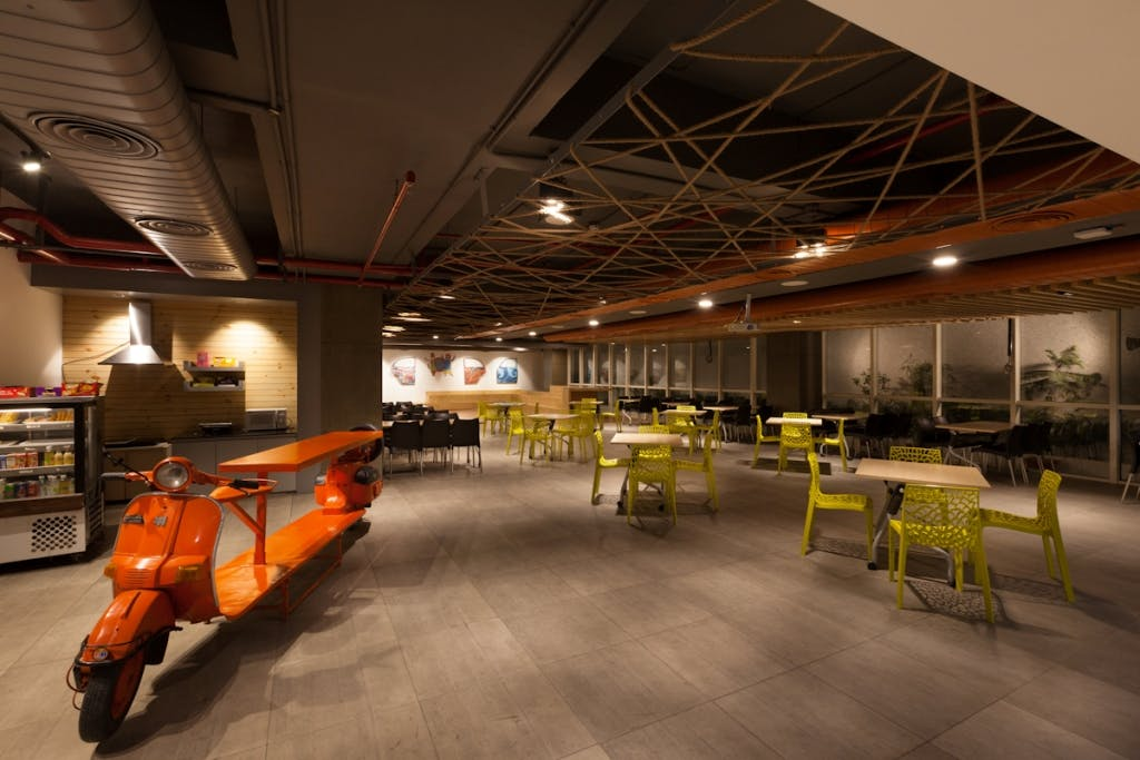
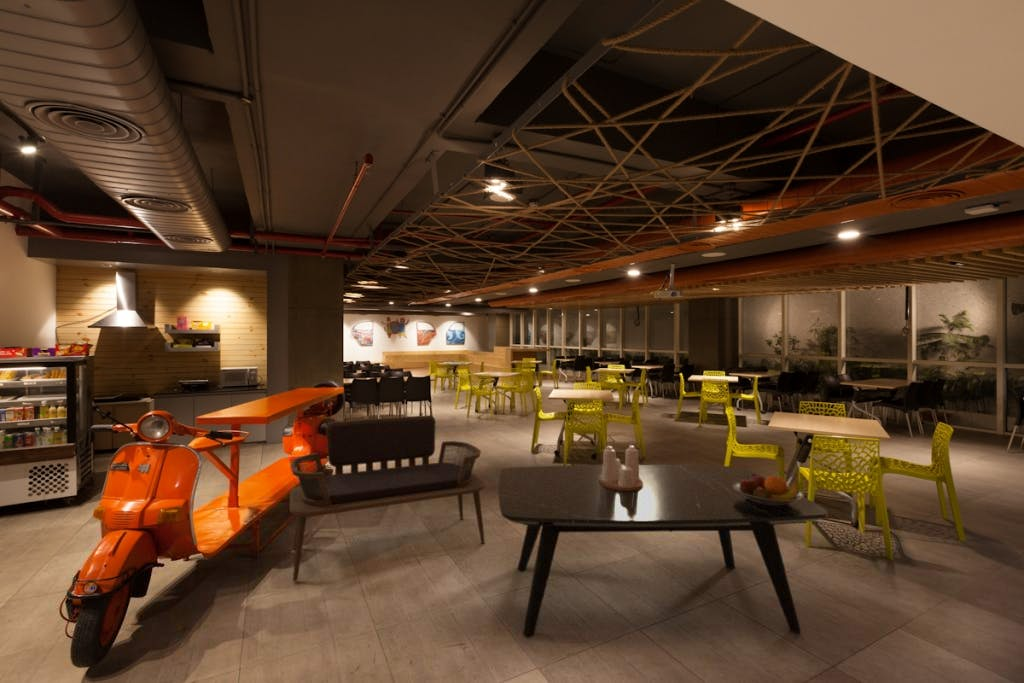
+ bench [289,414,486,582]
+ dining table [497,464,828,638]
+ condiment set [599,438,643,491]
+ fruit bowl [733,474,804,506]
